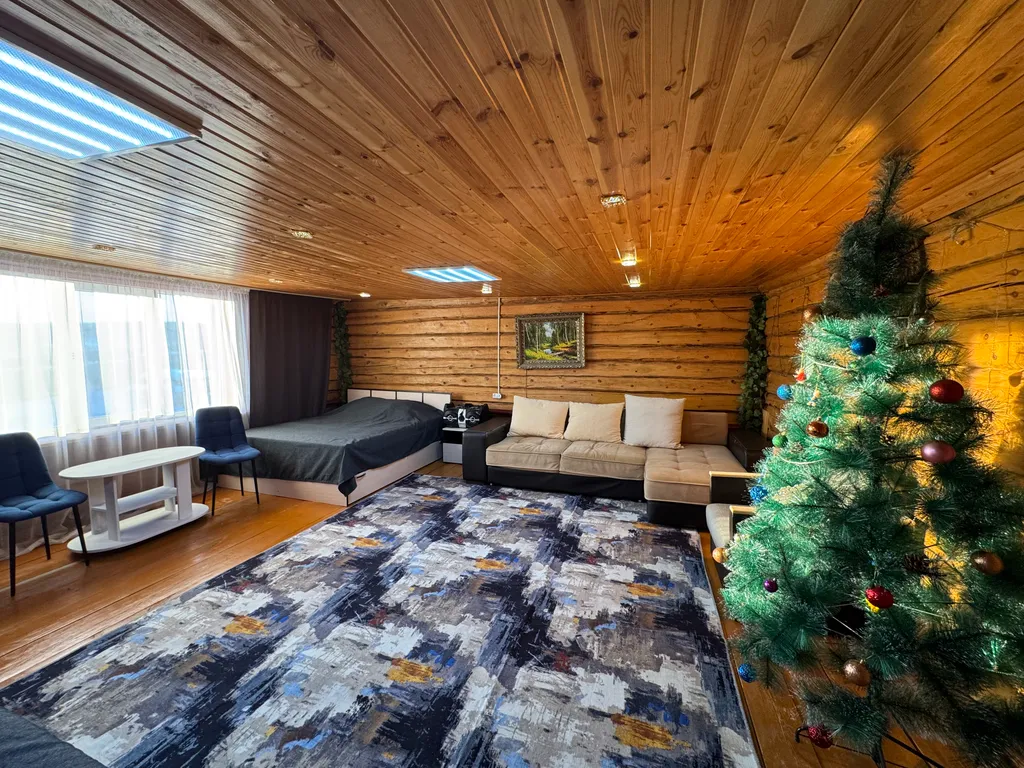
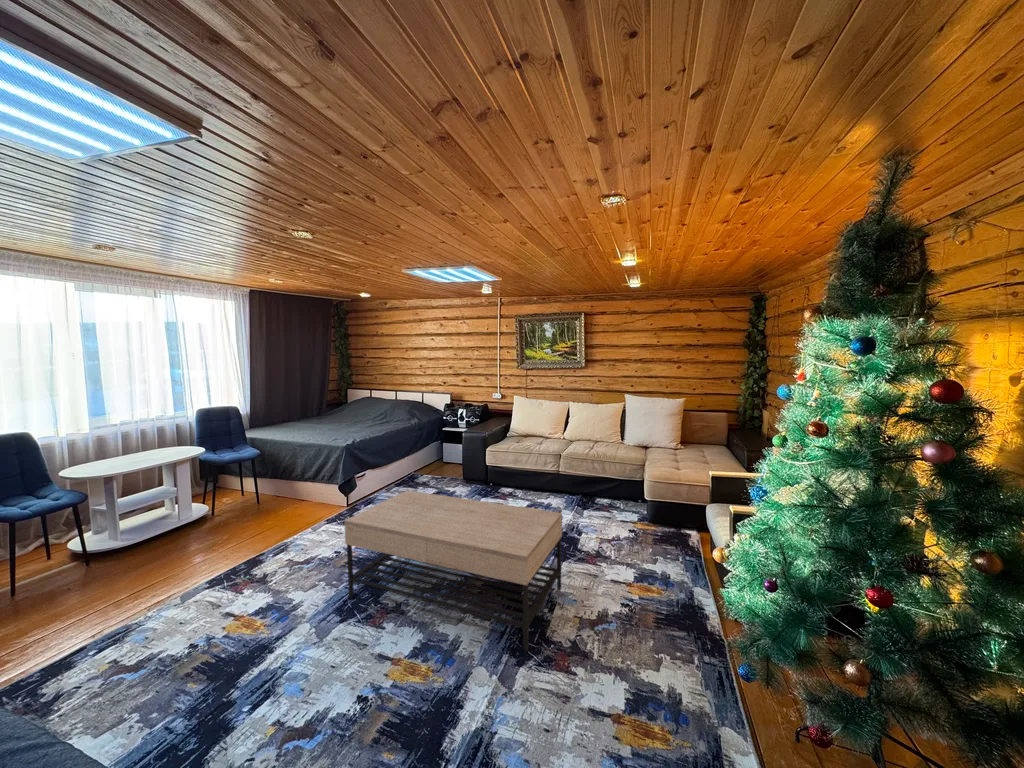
+ coffee table [343,489,563,652]
